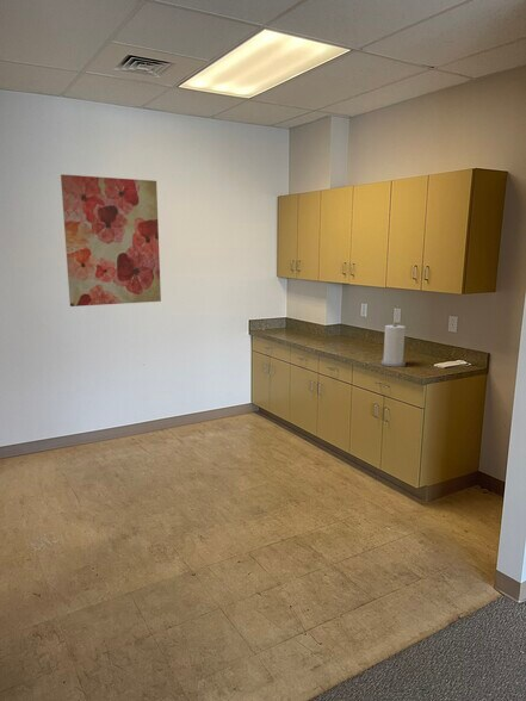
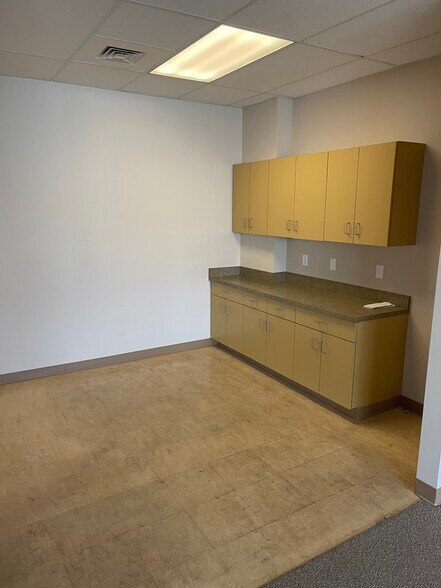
- paper towel [380,321,407,368]
- wall art [60,174,162,308]
